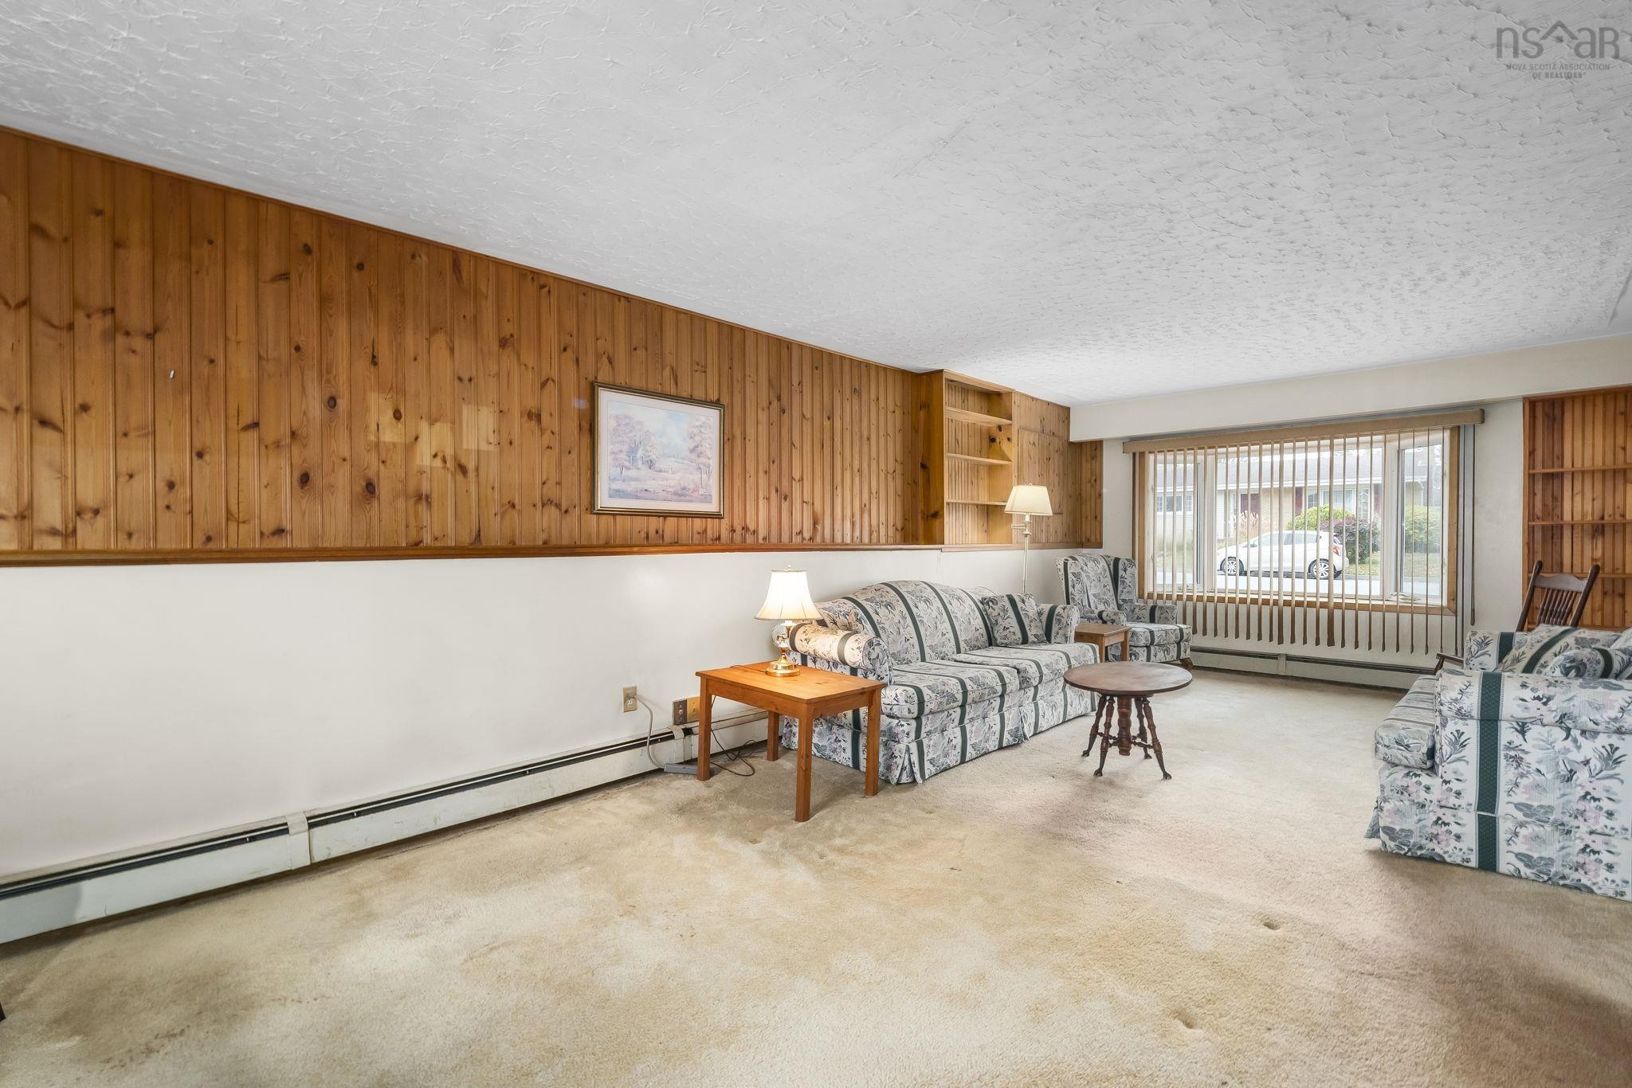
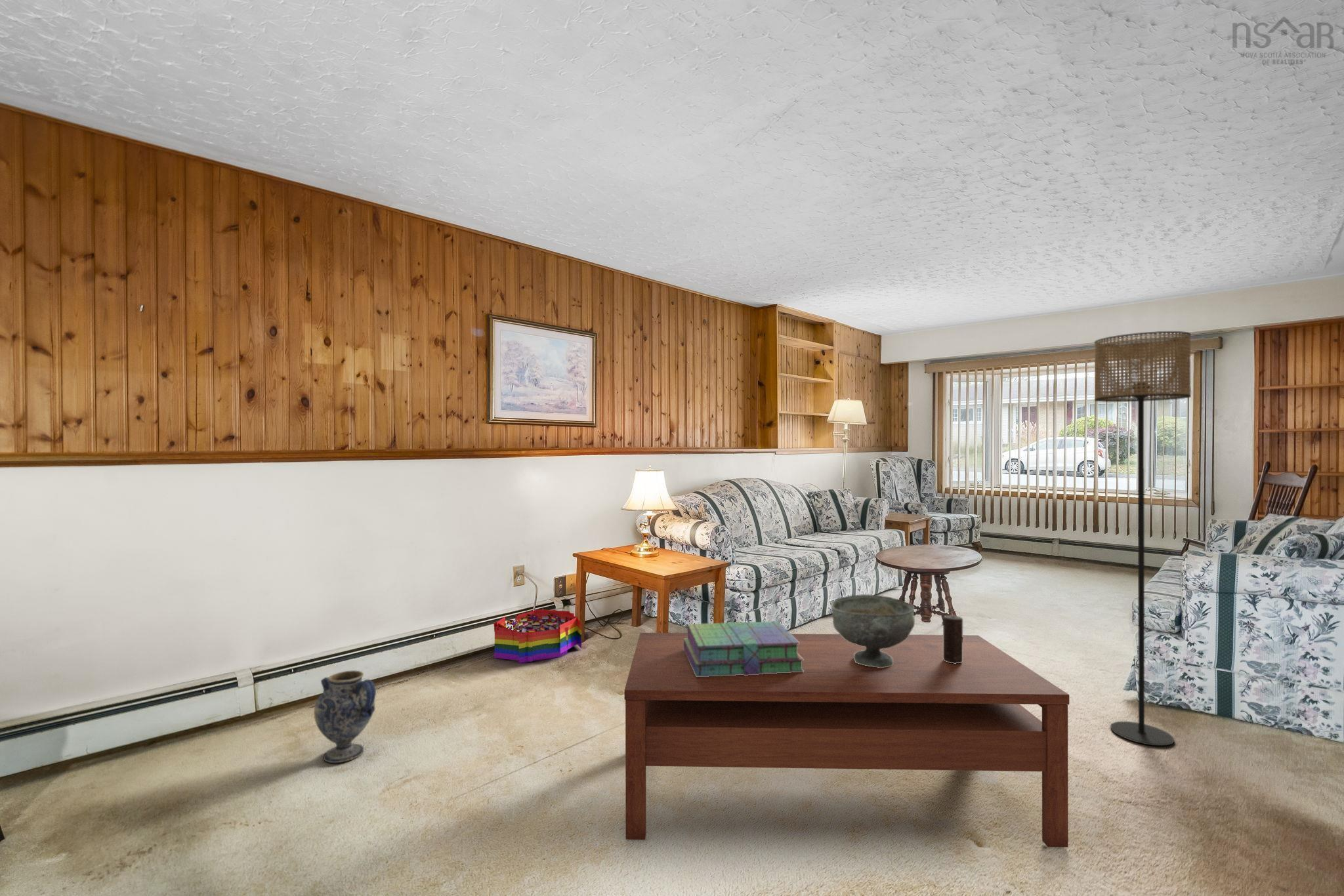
+ coffee table [623,632,1070,848]
+ stack of books [684,621,804,677]
+ decorative bowl [830,594,915,668]
+ ceramic jug [313,670,377,764]
+ storage bin [493,609,582,664]
+ candle [942,615,963,664]
+ floor lamp [1094,331,1192,746]
